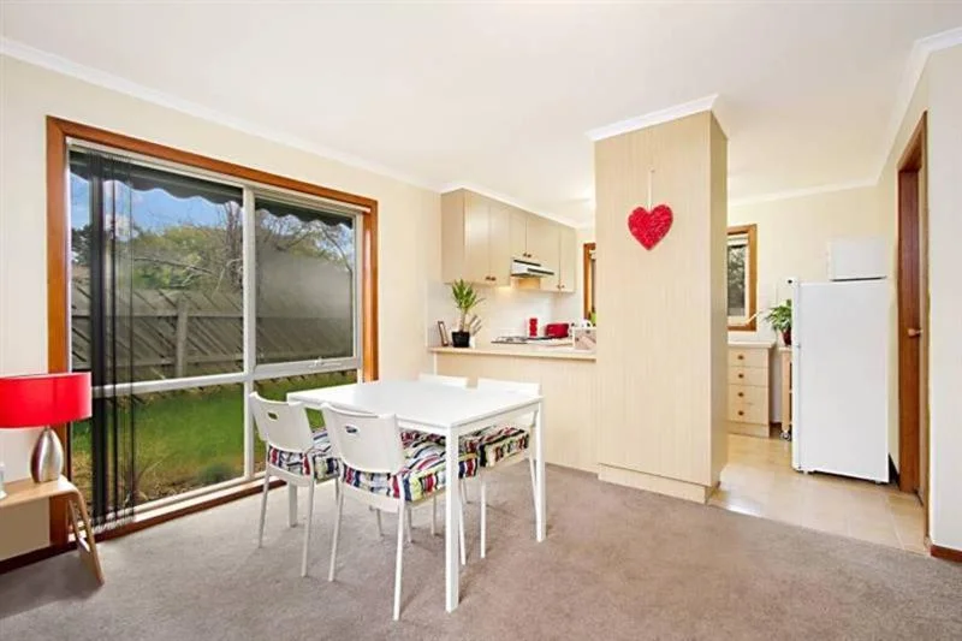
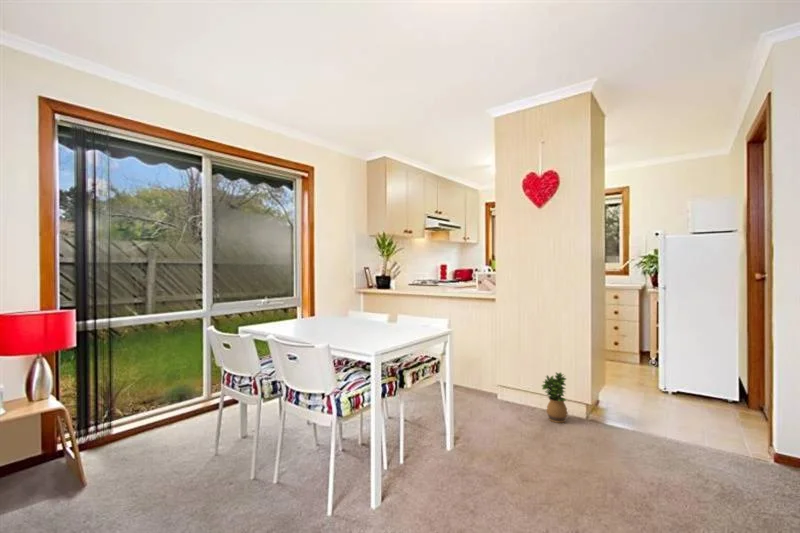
+ potted plant [541,371,569,424]
